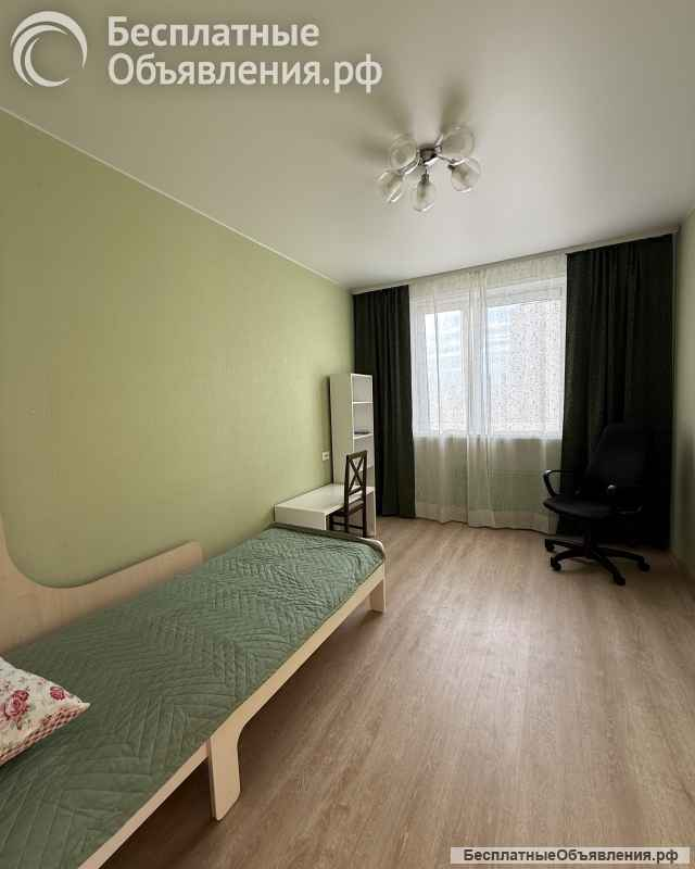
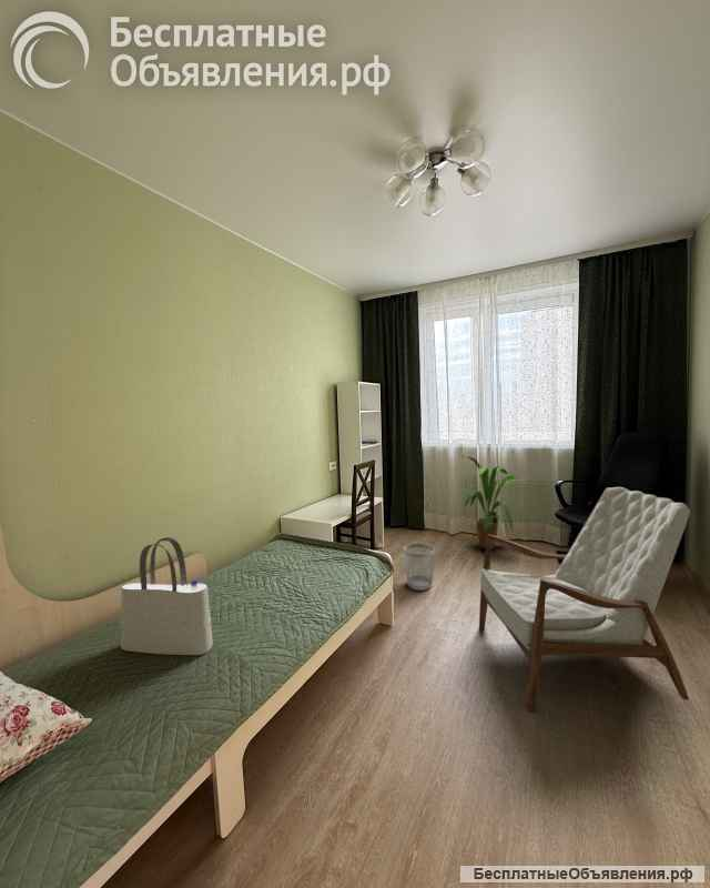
+ house plant [463,455,531,551]
+ tote bag [119,536,214,656]
+ armchair [478,486,691,712]
+ wastebasket [403,543,436,592]
